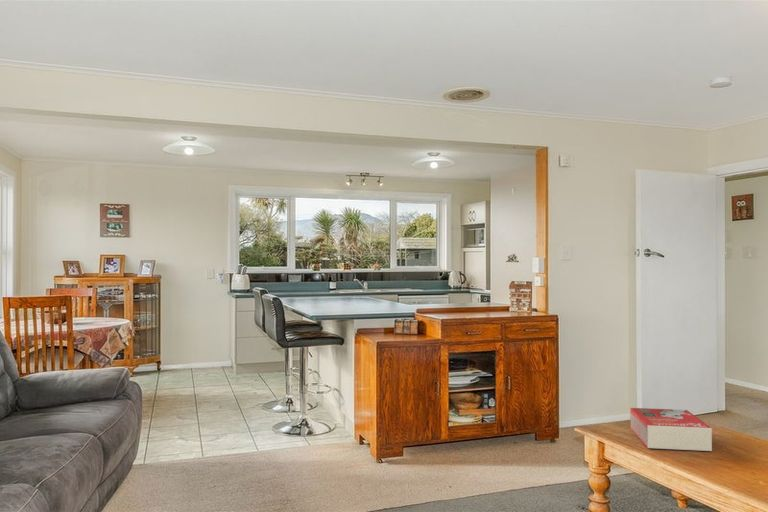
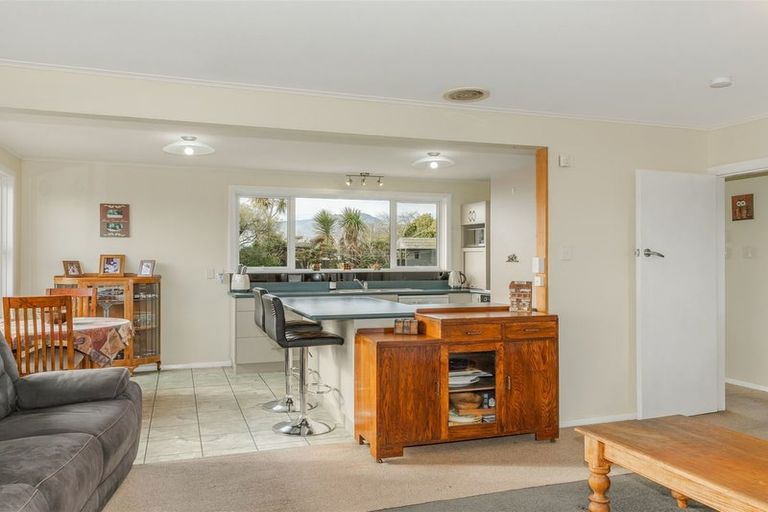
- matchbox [629,407,713,452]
